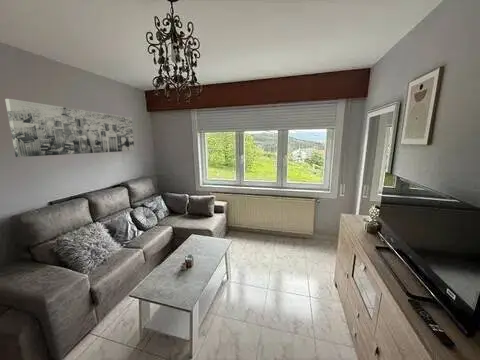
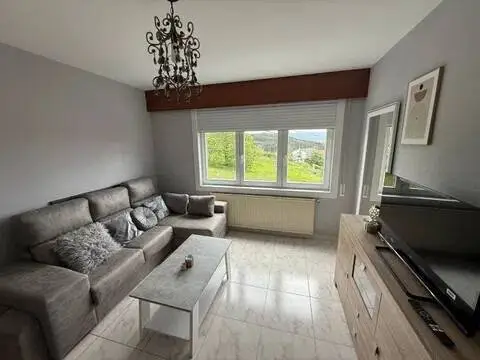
- wall art [4,98,135,158]
